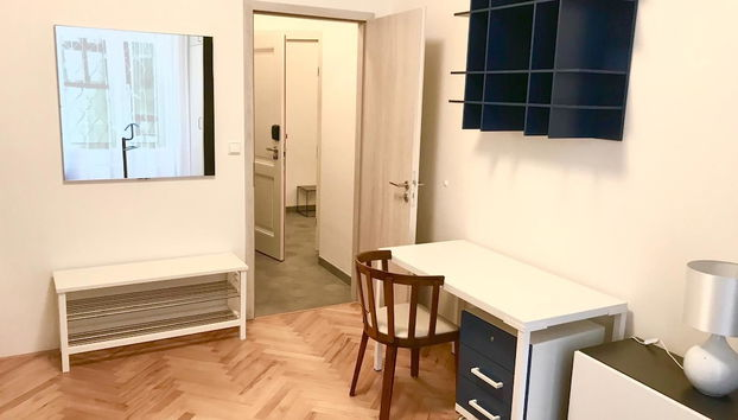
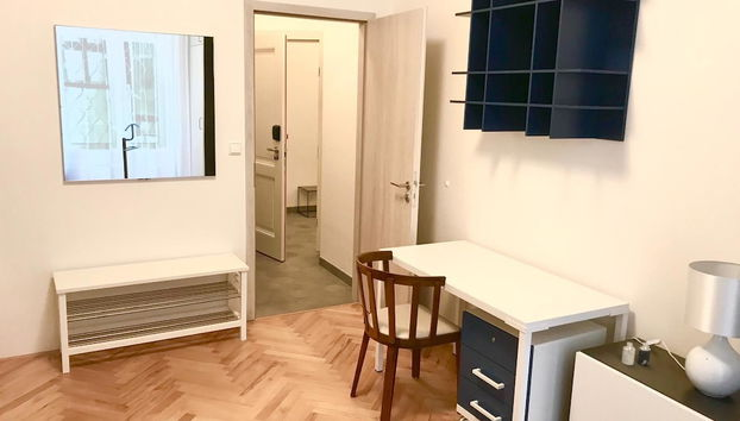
+ candle [621,341,652,366]
